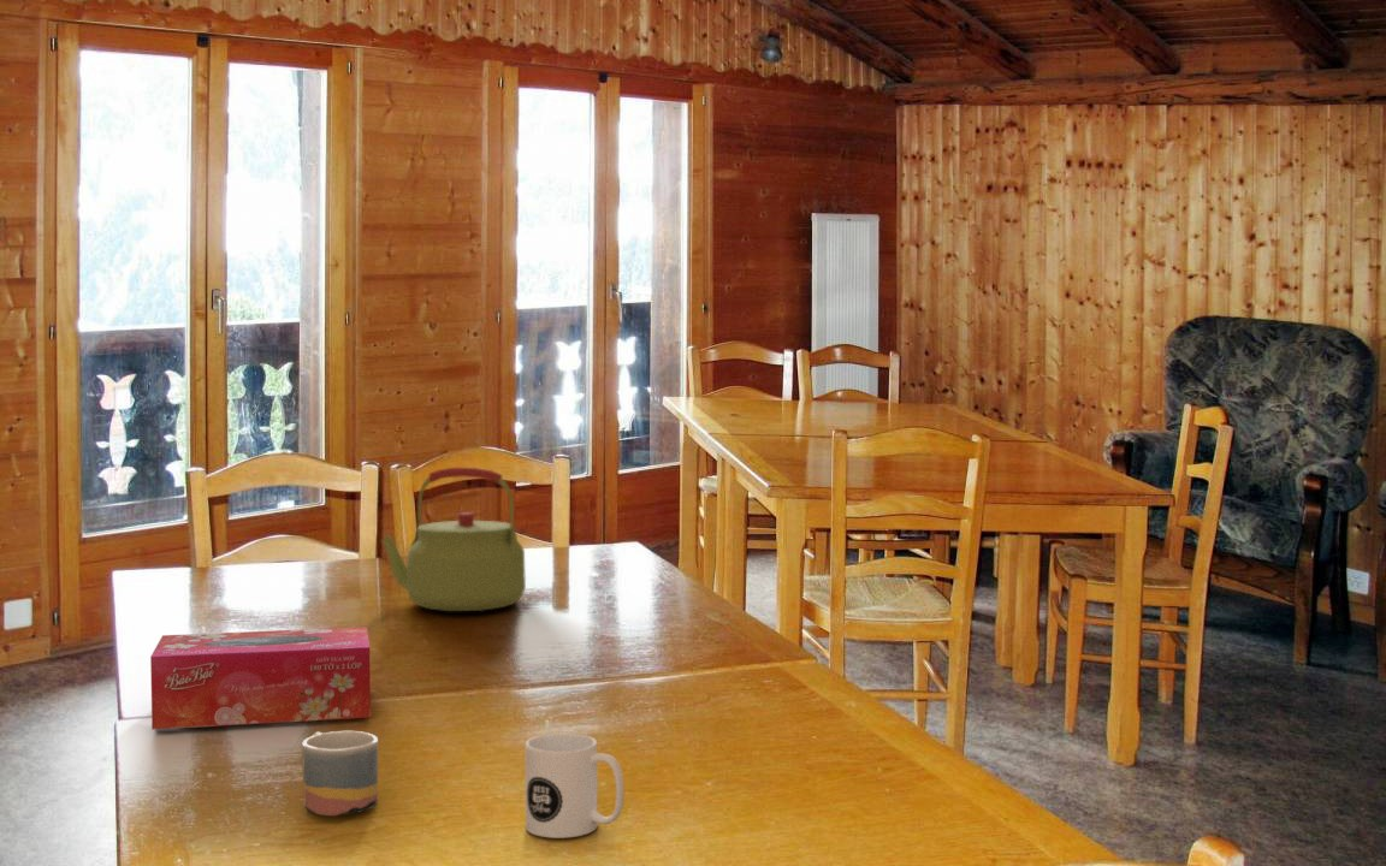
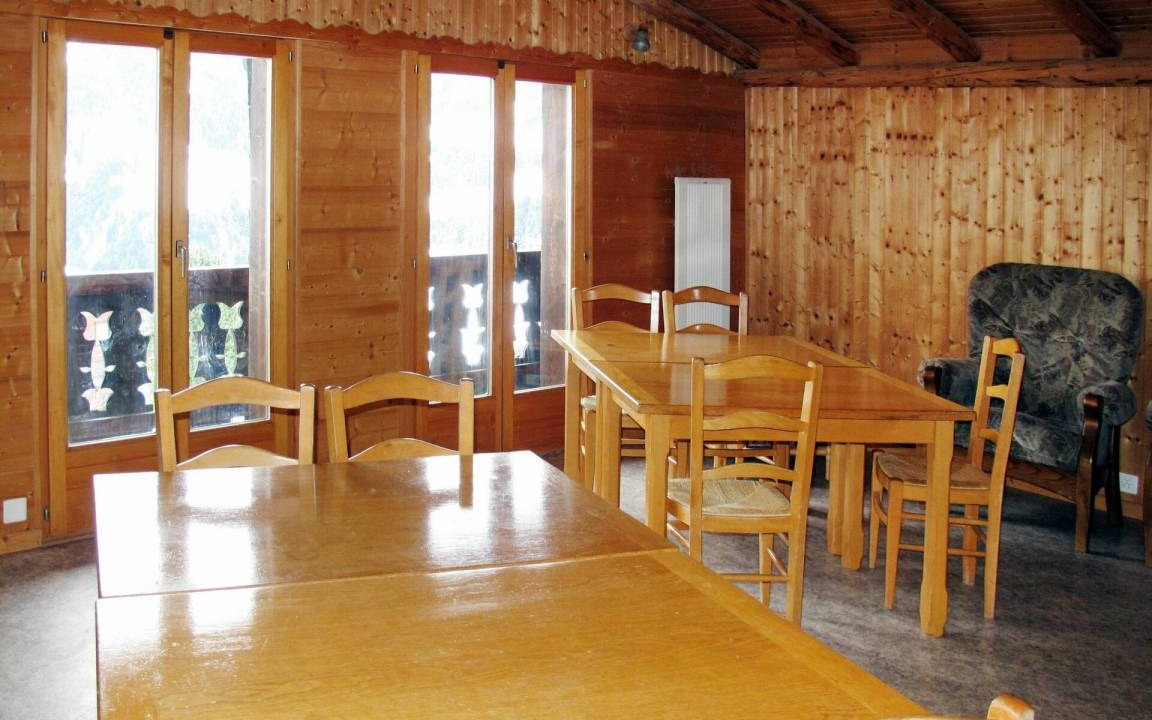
- kettle [380,467,527,612]
- mug [301,730,379,817]
- tissue box [149,625,372,730]
- mug [525,732,626,840]
